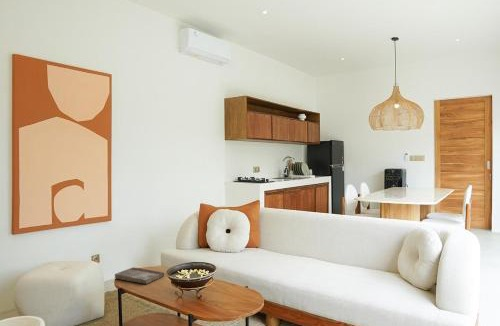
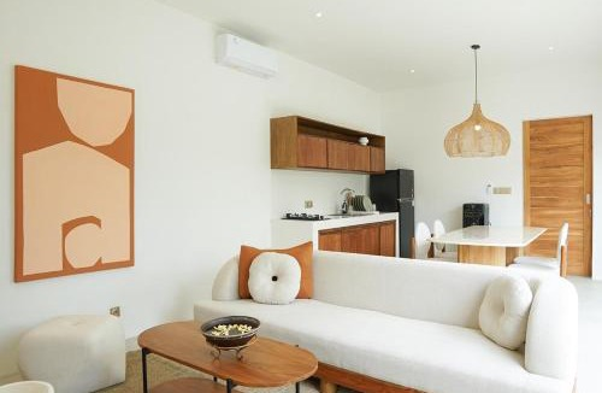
- book [114,266,165,285]
